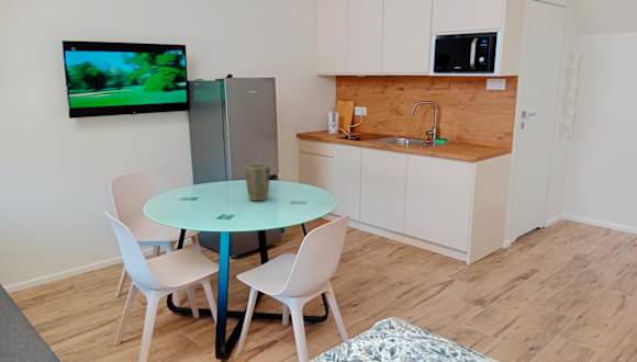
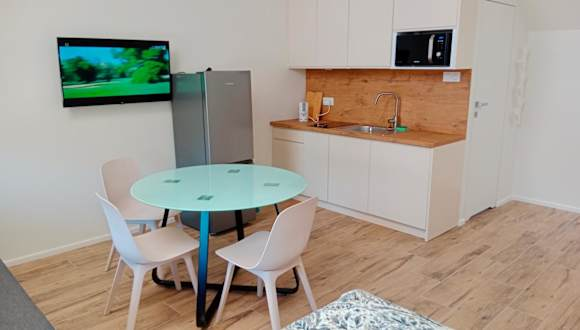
- plant pot [245,163,271,202]
